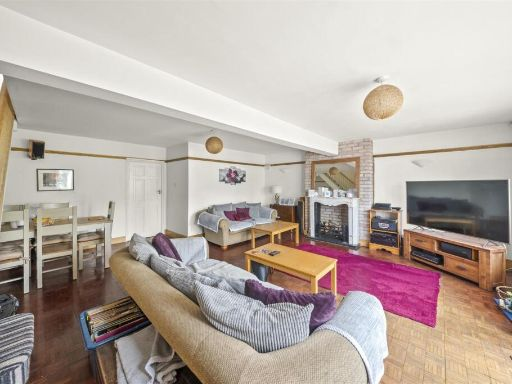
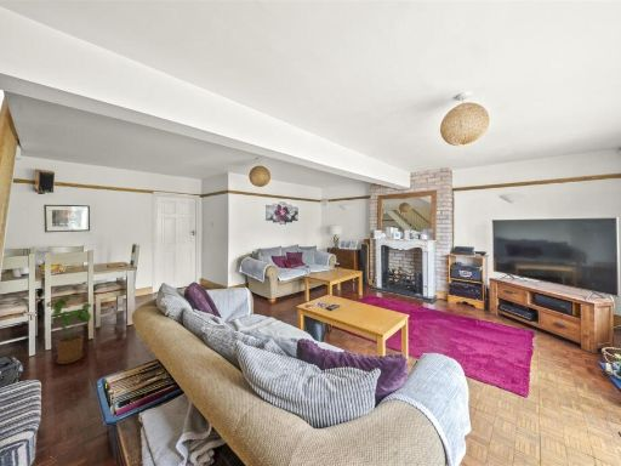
+ house plant [45,294,92,365]
